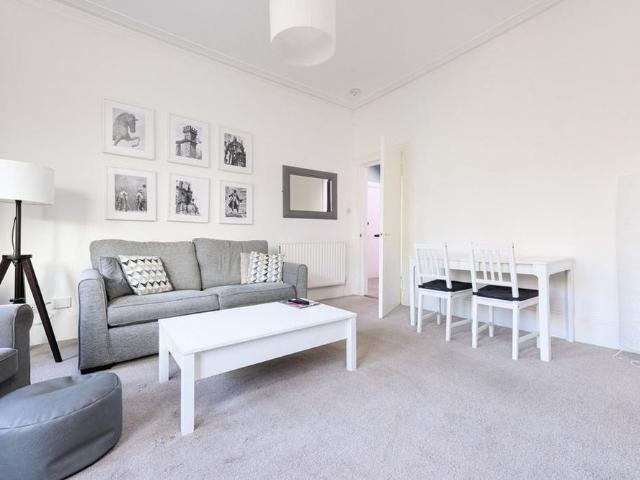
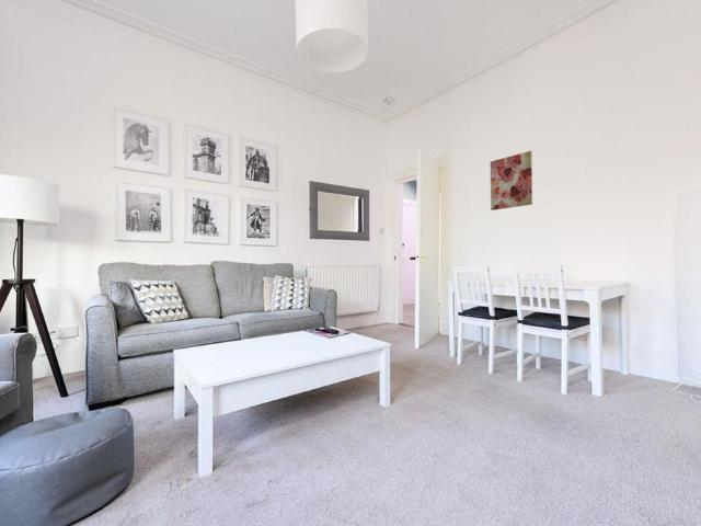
+ wall art [490,150,533,211]
